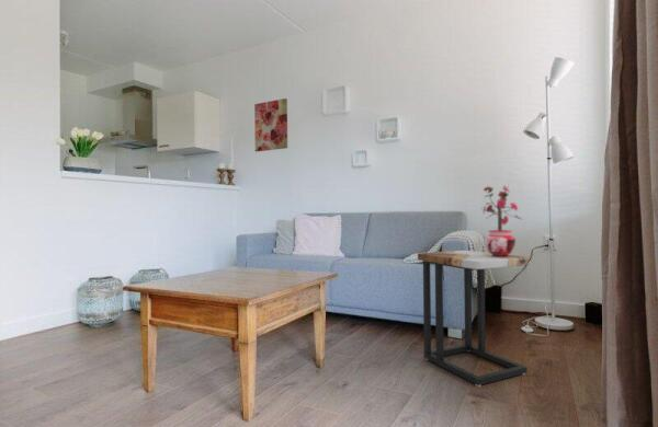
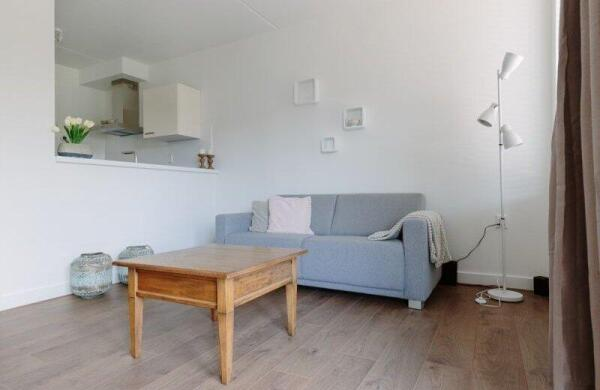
- side table [417,250,530,388]
- potted plant [479,184,522,257]
- wall art [253,97,288,152]
